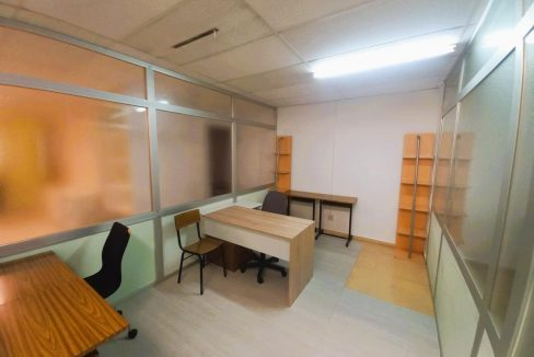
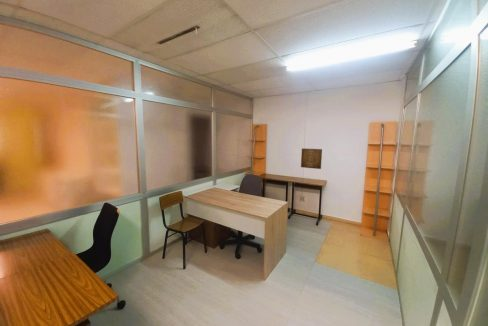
+ wall art [300,147,323,170]
